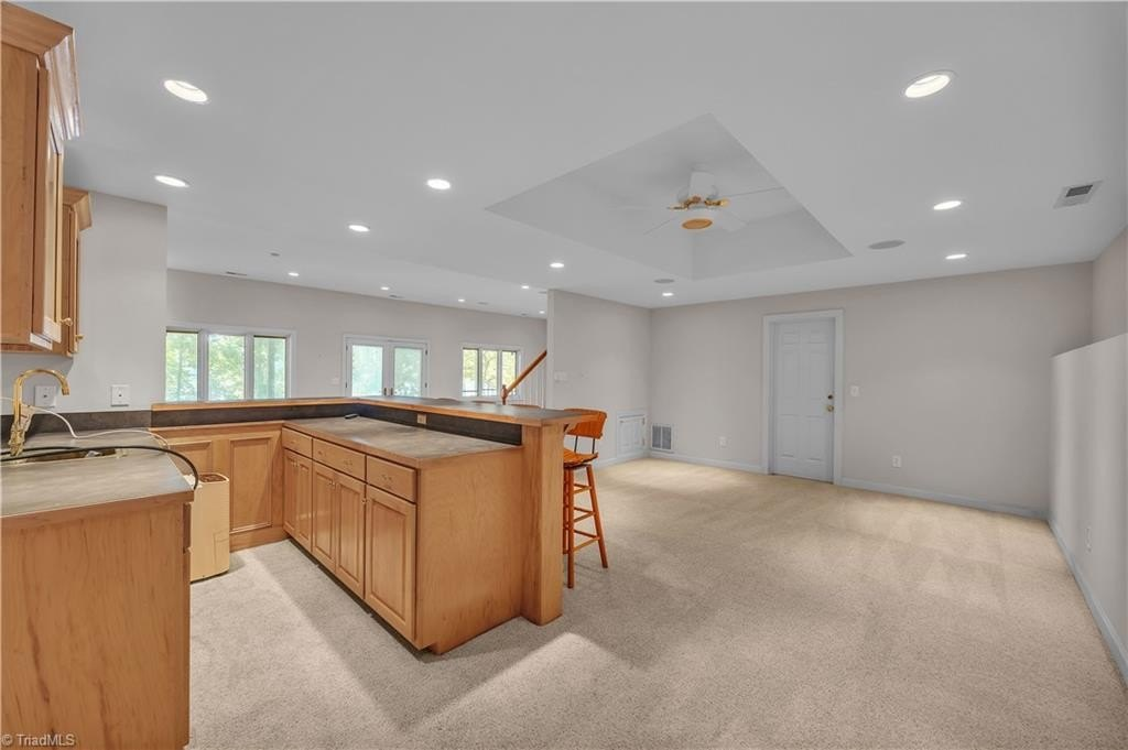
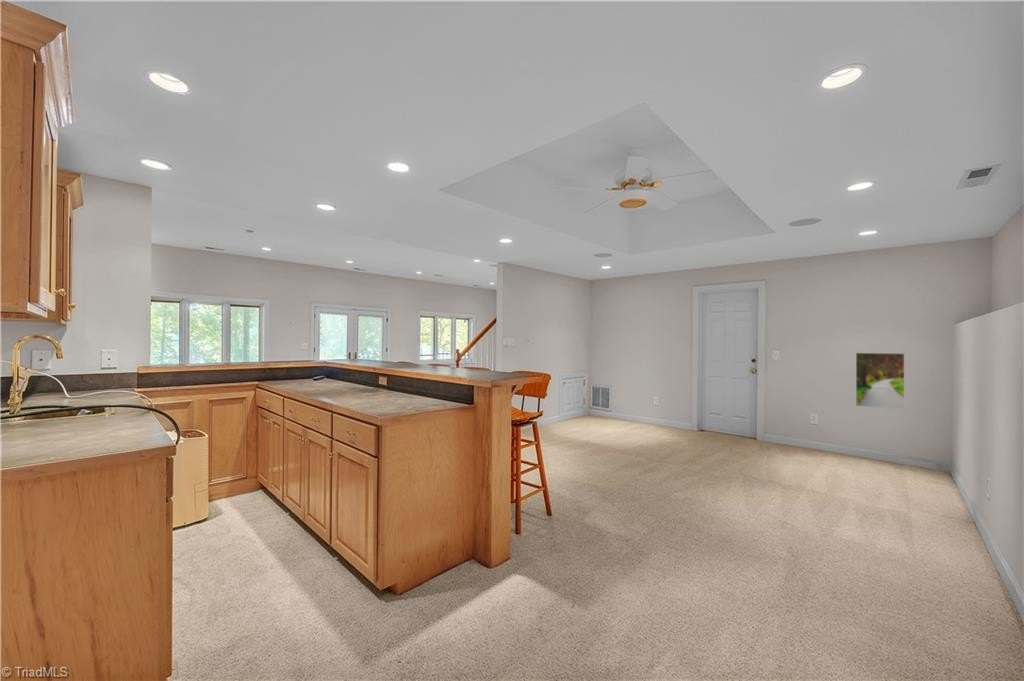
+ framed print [855,352,906,411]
